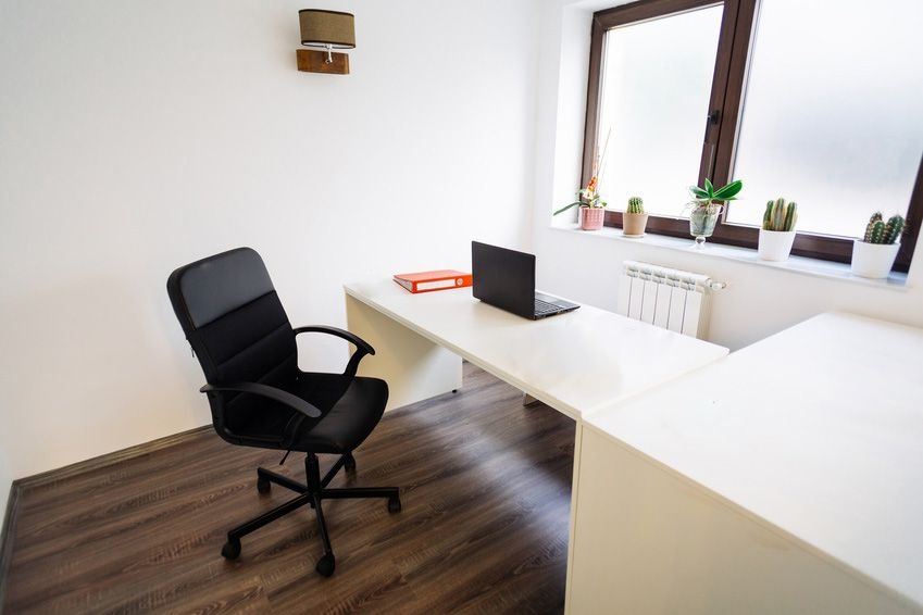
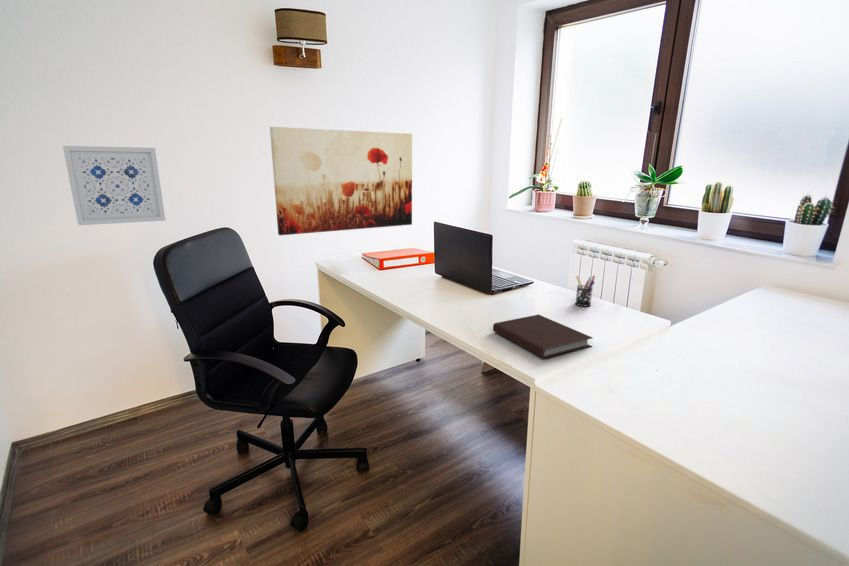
+ pen holder [574,275,596,307]
+ wall art [269,126,413,236]
+ wall art [62,145,166,226]
+ notebook [492,314,594,359]
